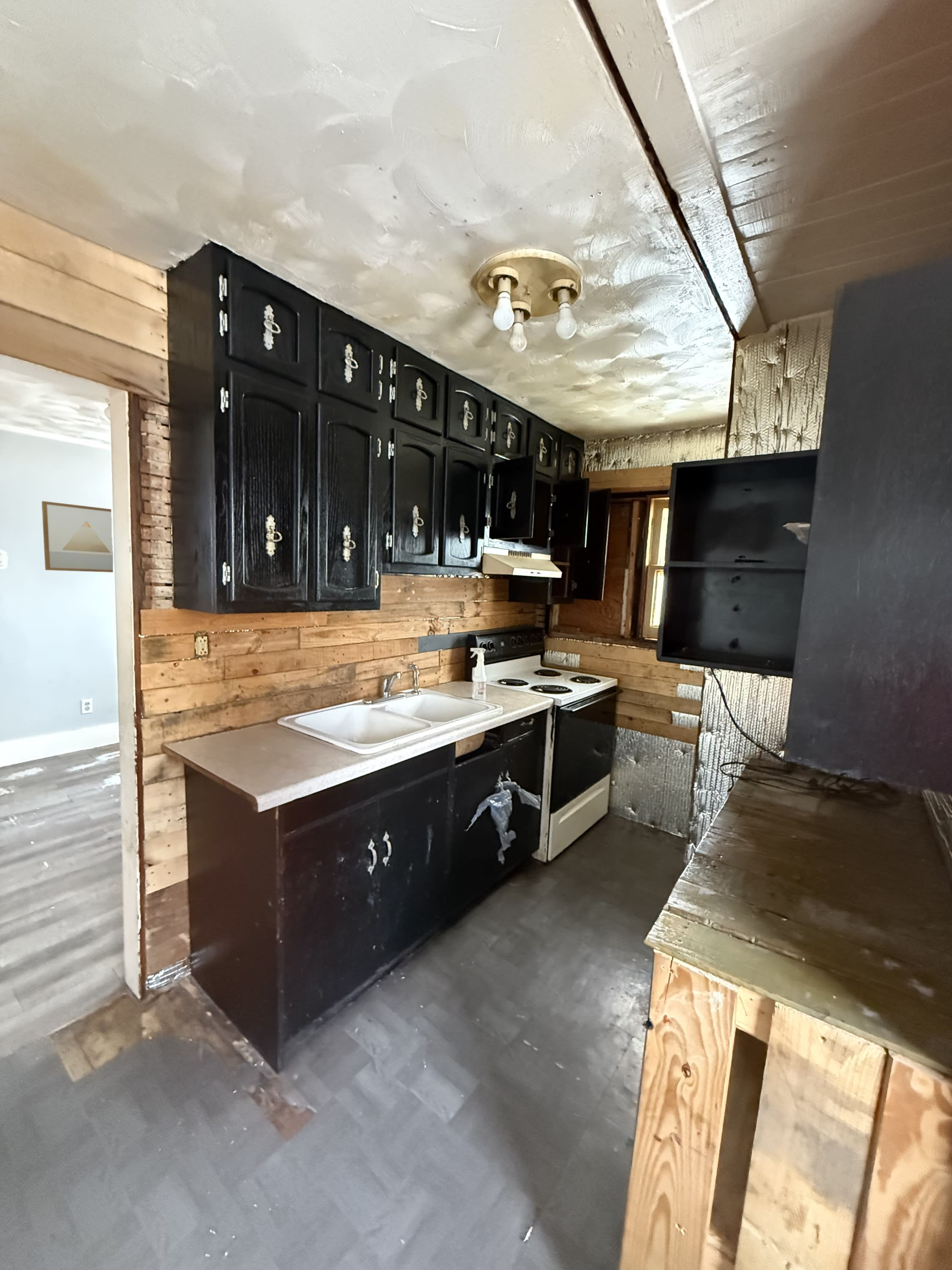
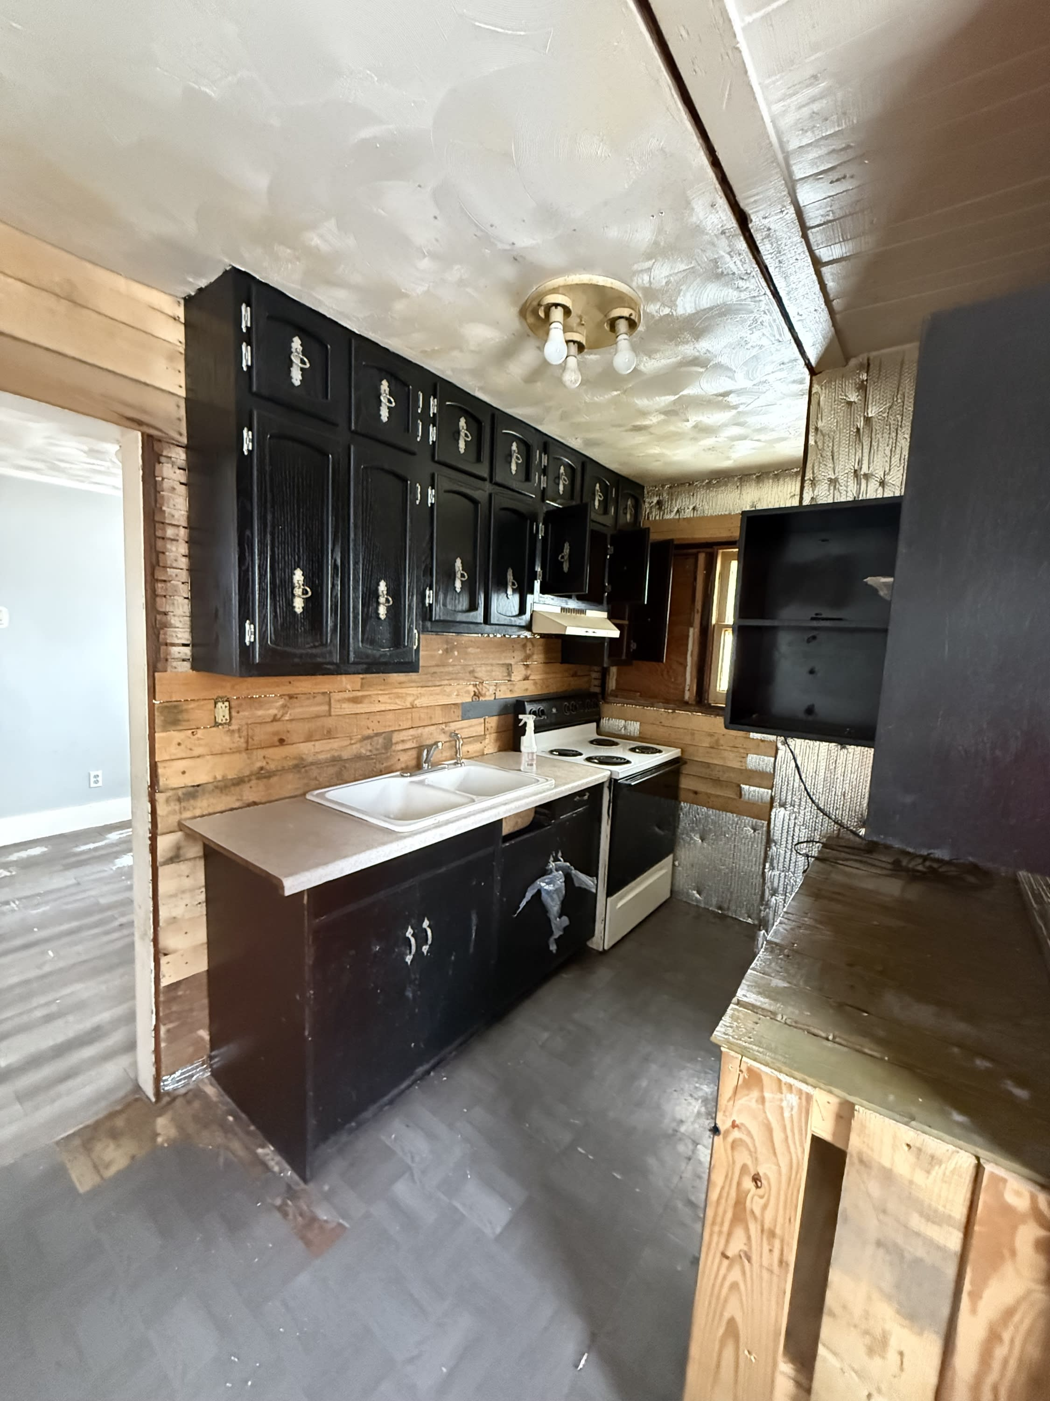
- wall art [41,501,113,573]
